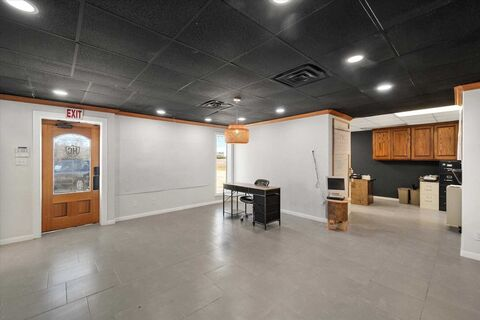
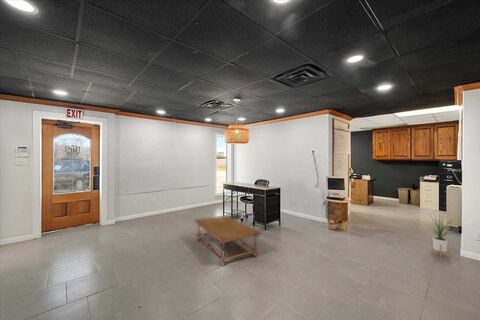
+ house plant [425,211,458,258]
+ coffee table [193,214,262,267]
